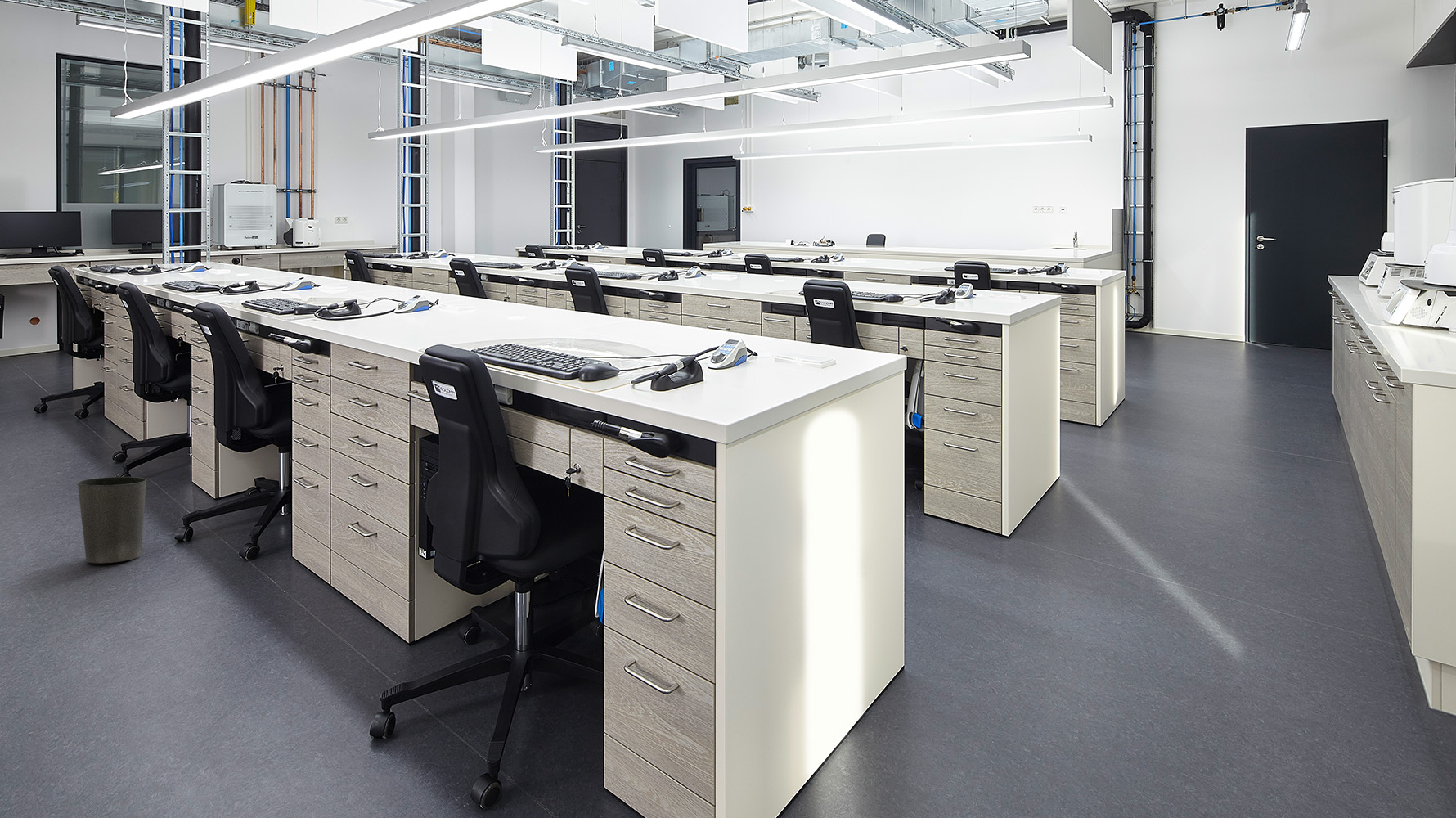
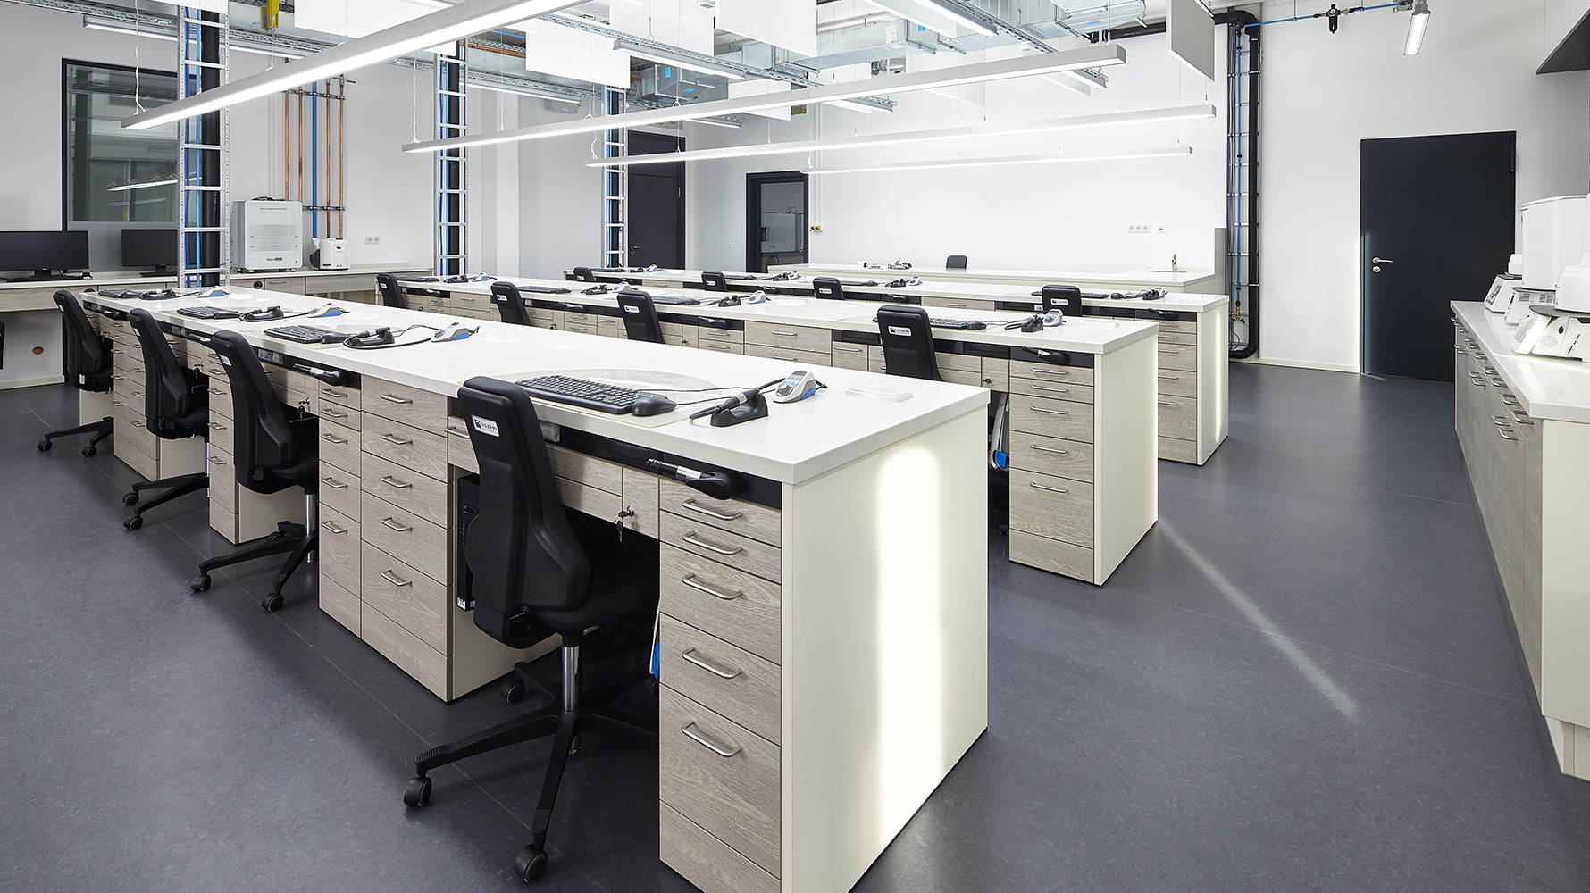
- waste basket [76,476,147,564]
